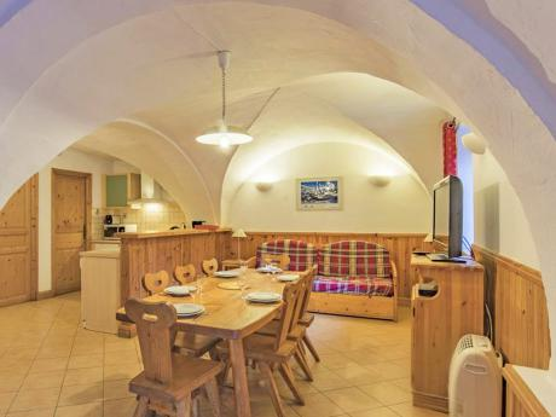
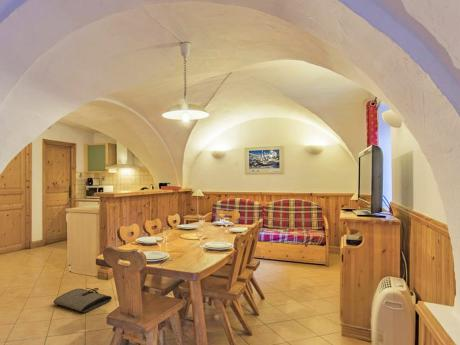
+ tool roll [53,287,113,314]
